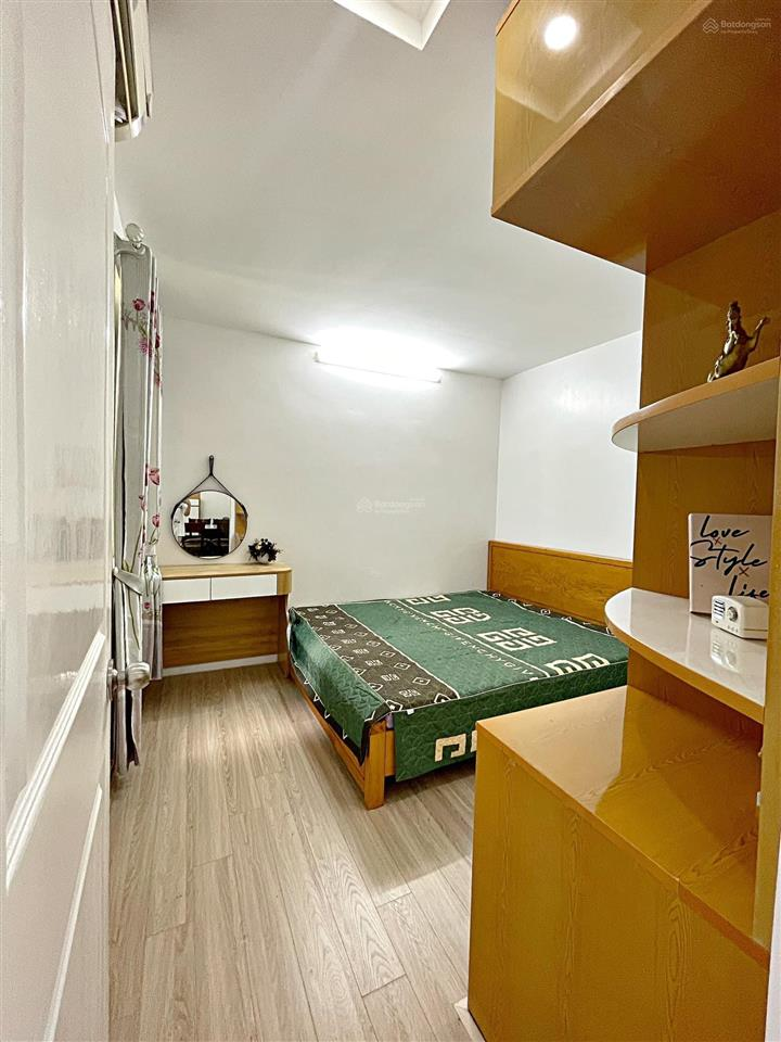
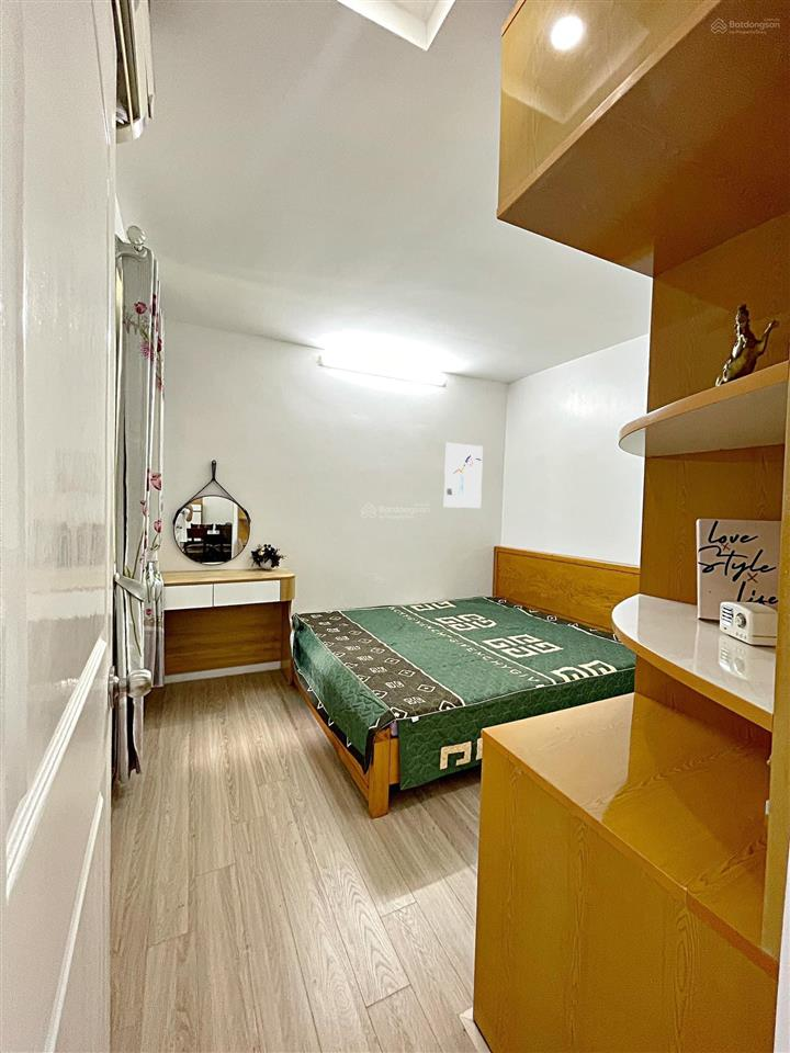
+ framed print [443,442,484,509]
